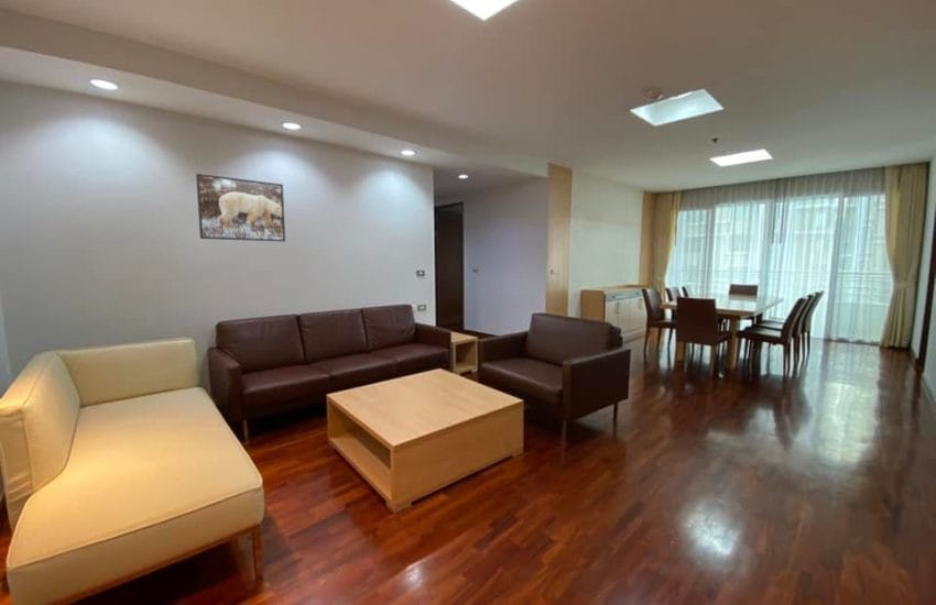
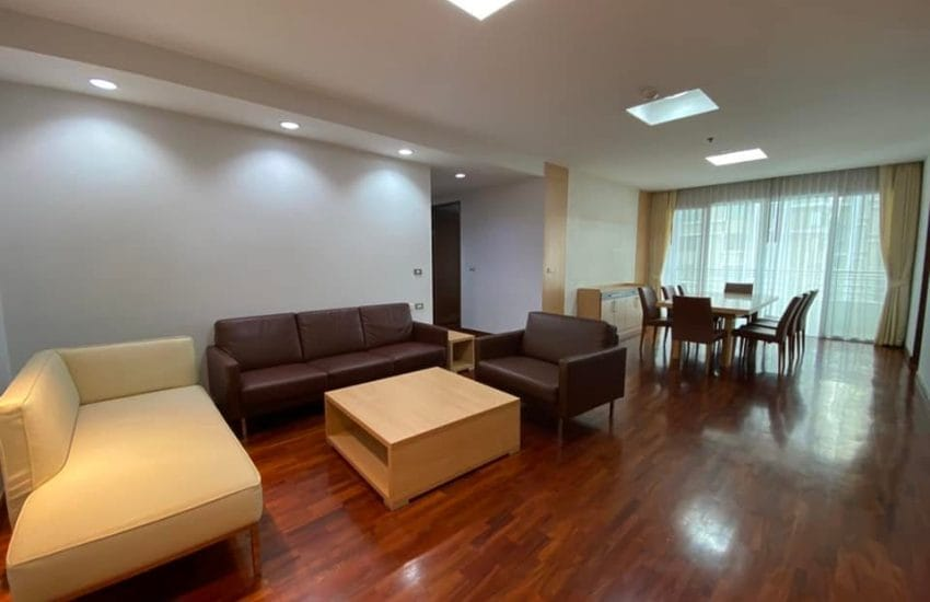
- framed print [195,173,286,243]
